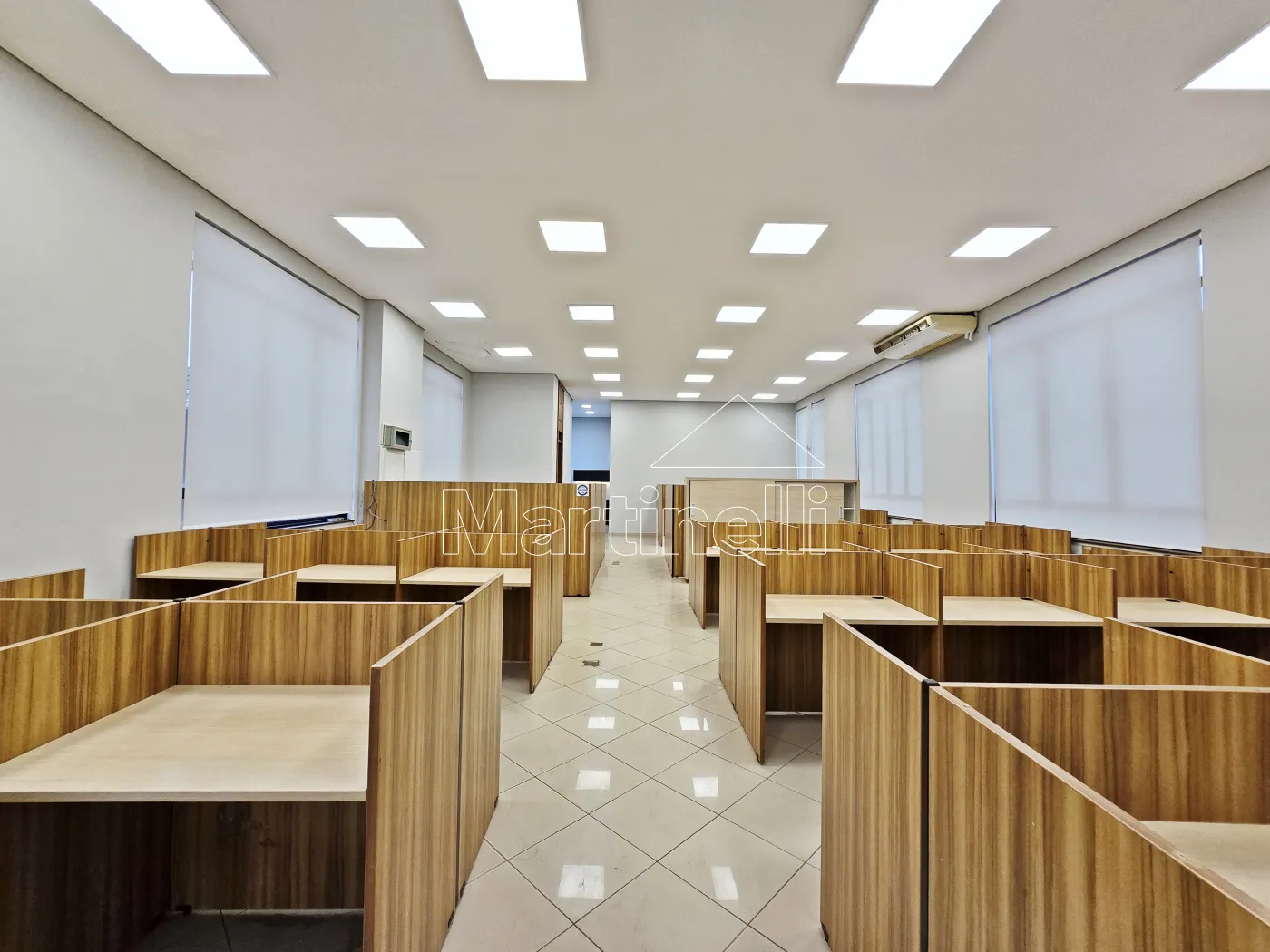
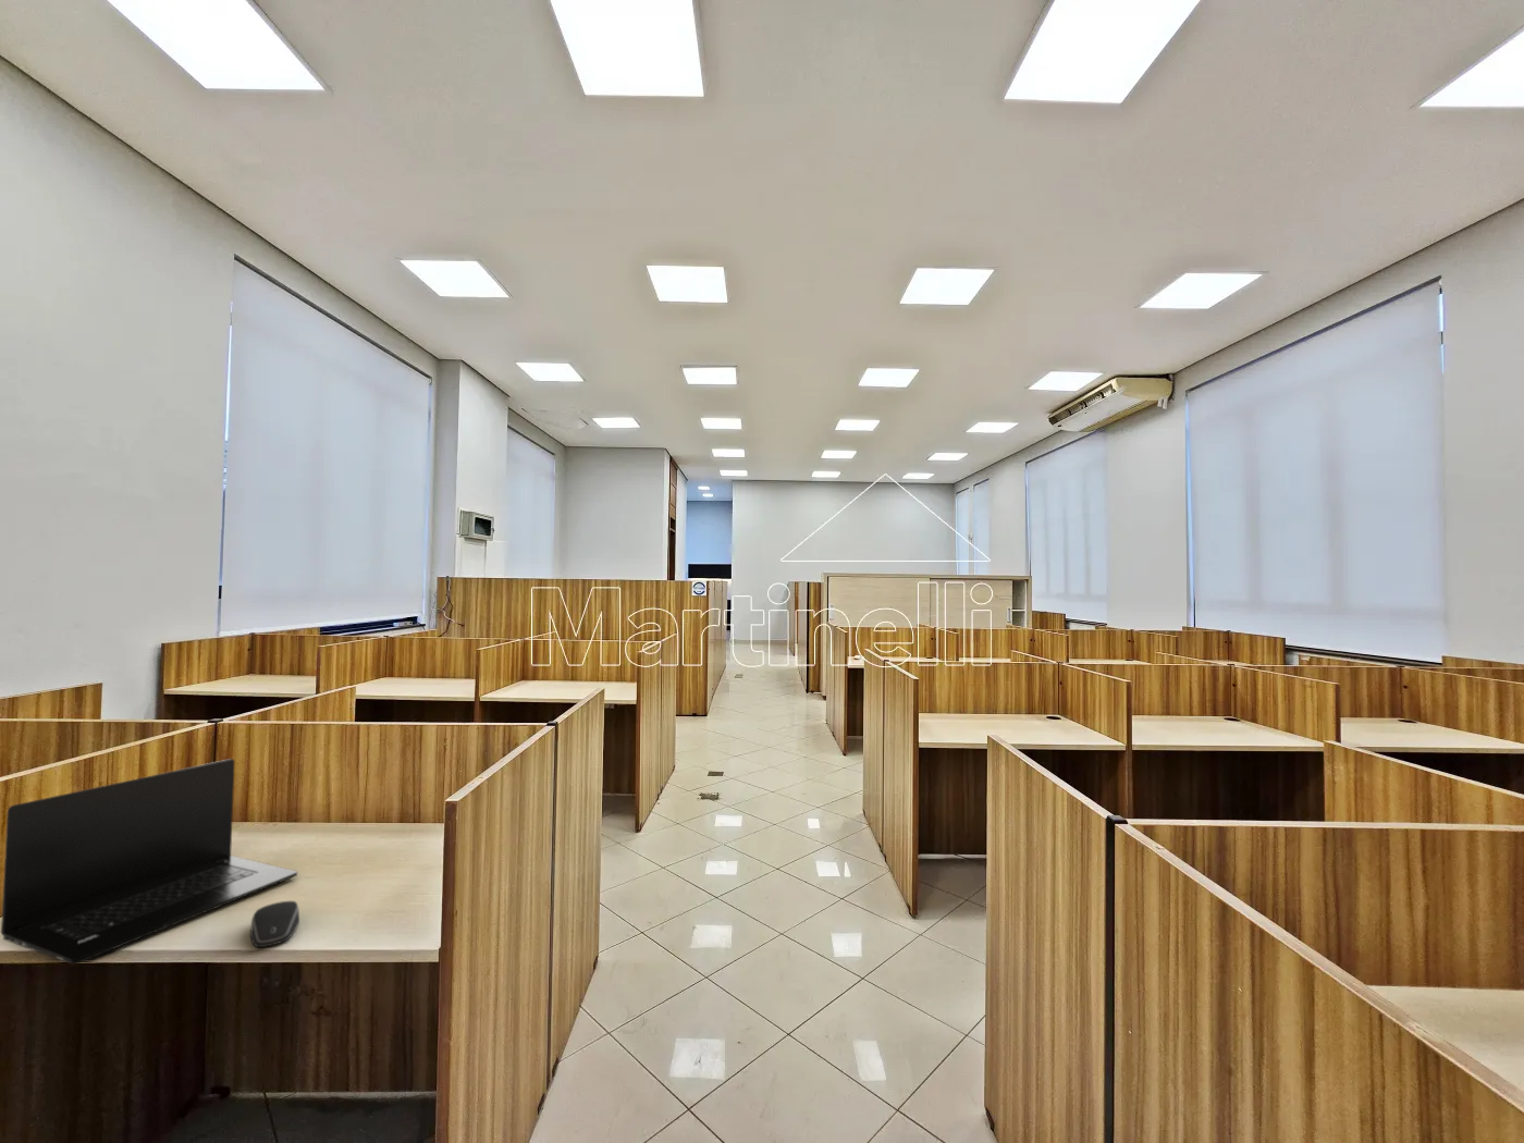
+ computer mouse [250,900,300,948]
+ laptop [0,758,299,965]
